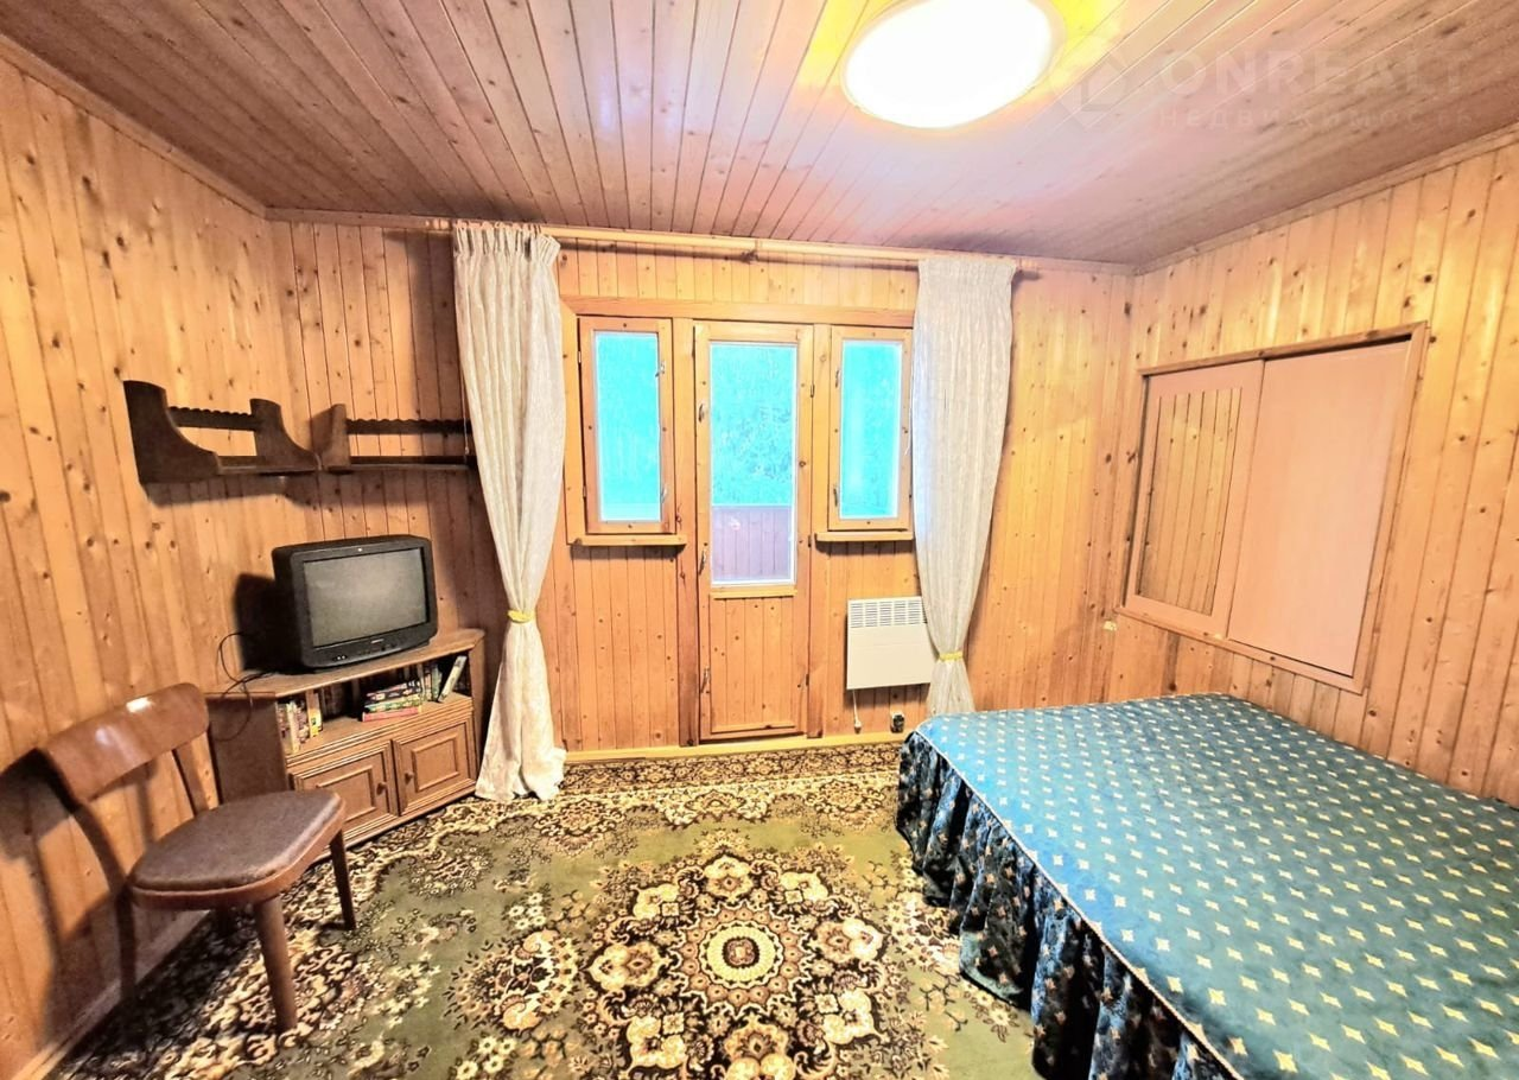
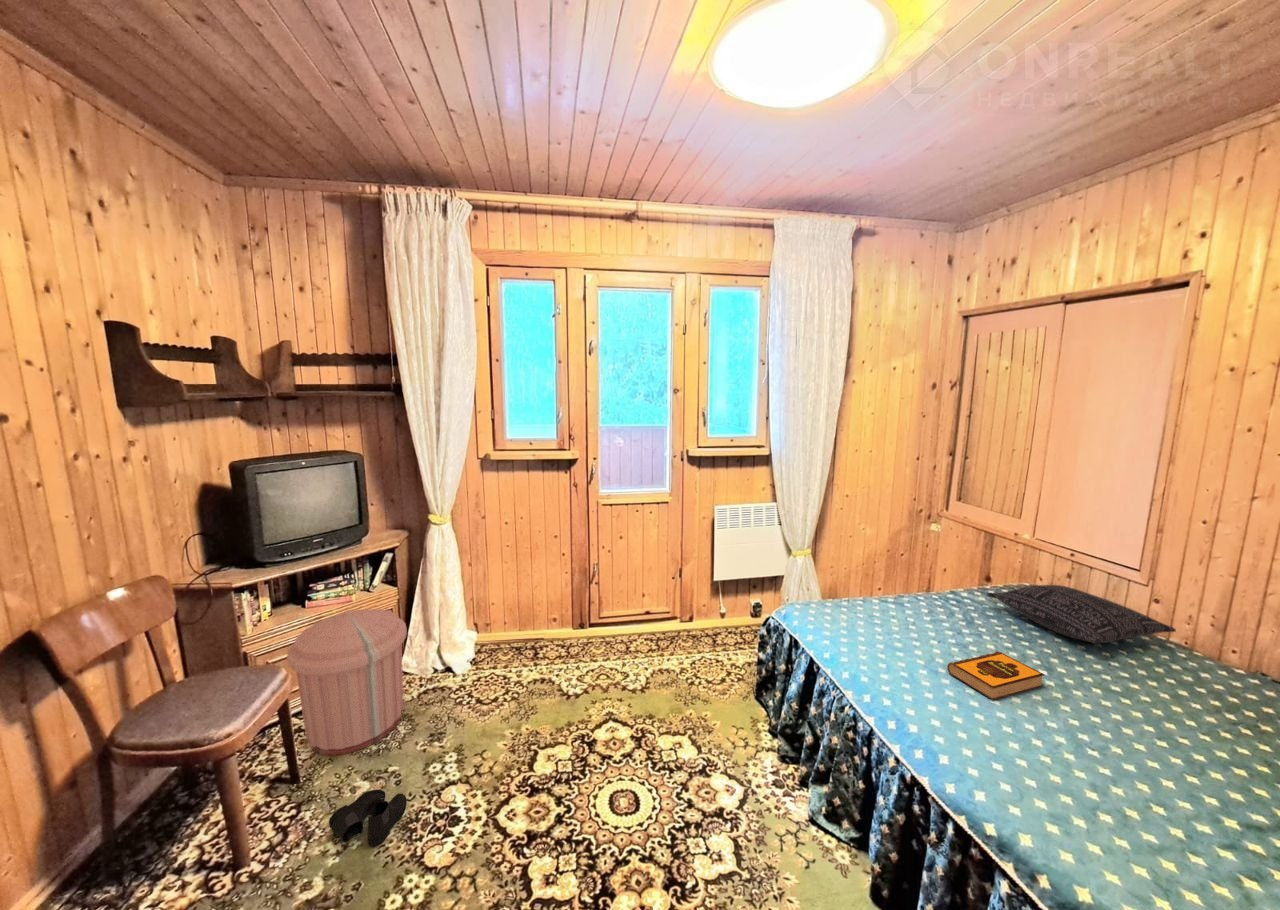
+ boots [328,789,408,847]
+ trash can [286,608,408,757]
+ hardback book [946,651,1045,701]
+ pillow [986,584,1177,645]
